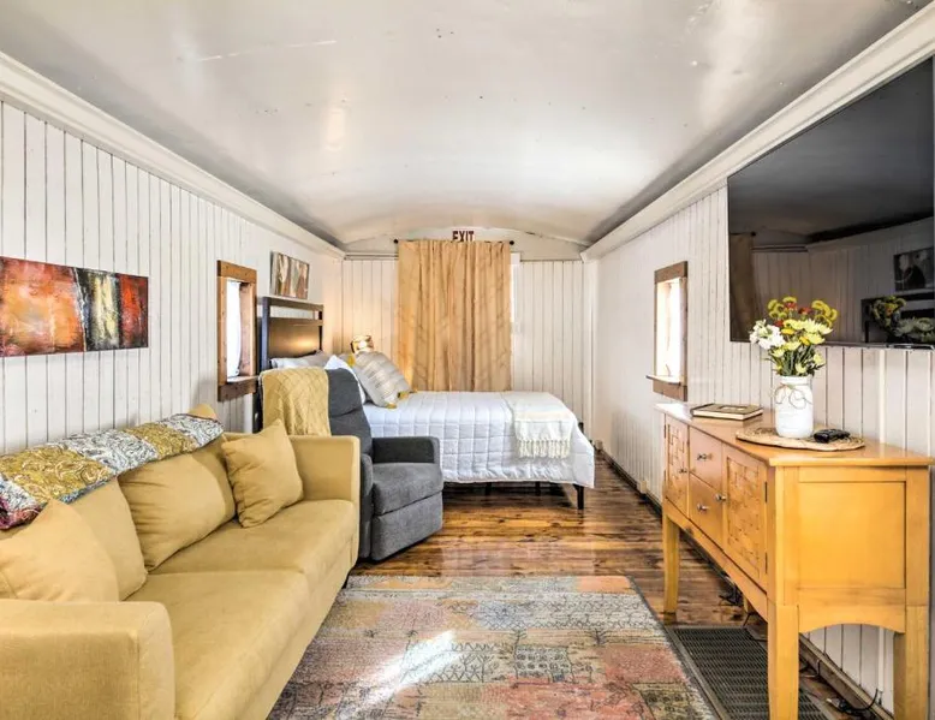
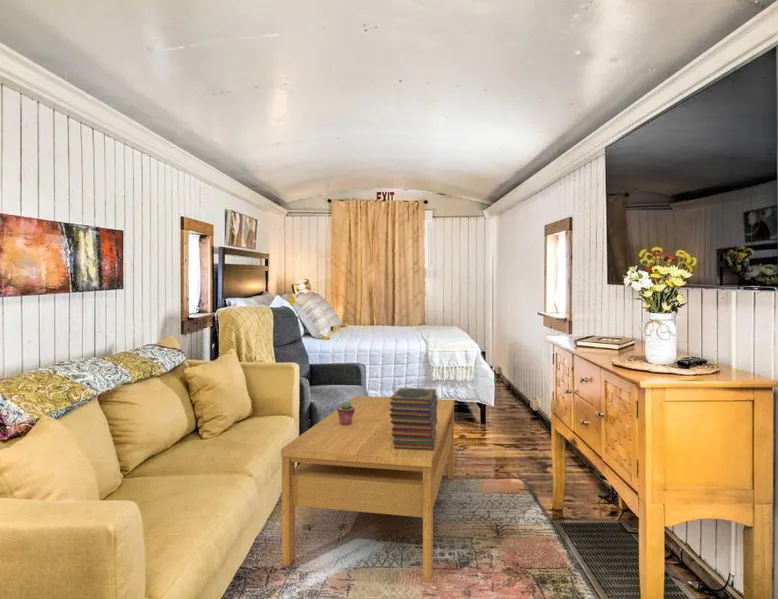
+ book stack [389,387,438,451]
+ coffee table [280,395,455,584]
+ potted succulent [336,400,355,425]
